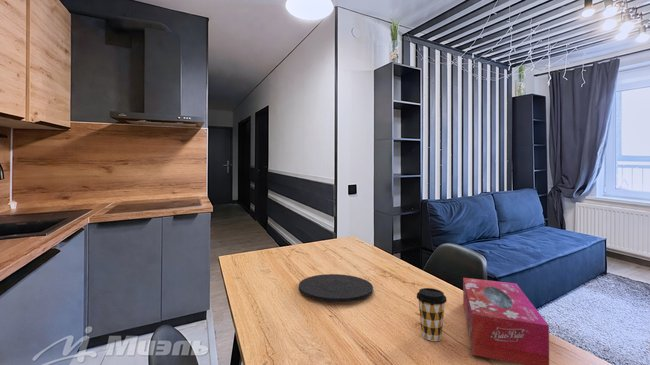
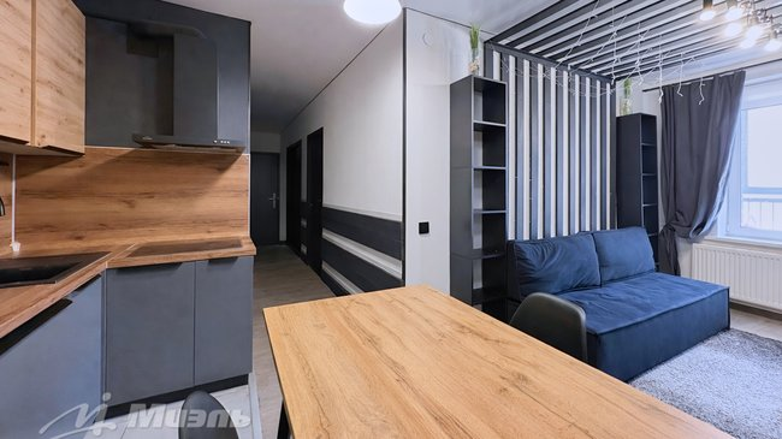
- coffee cup [416,287,448,342]
- plate [298,273,374,303]
- tissue box [462,277,550,365]
